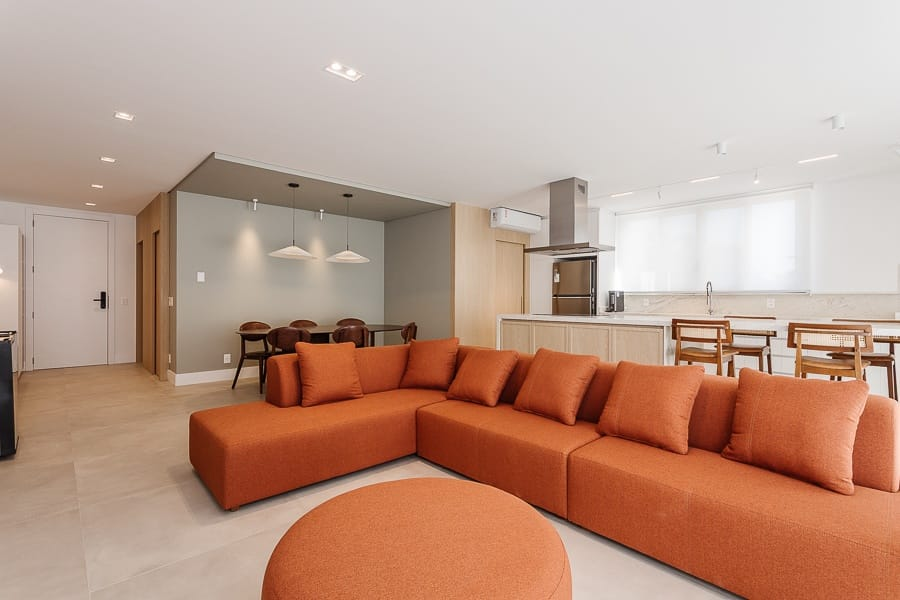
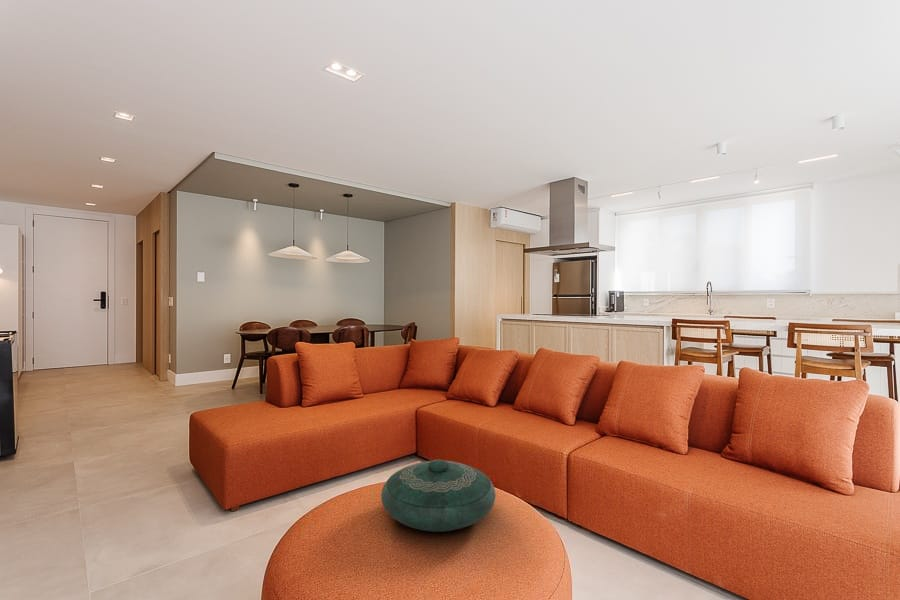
+ decorative bowl [380,459,497,533]
